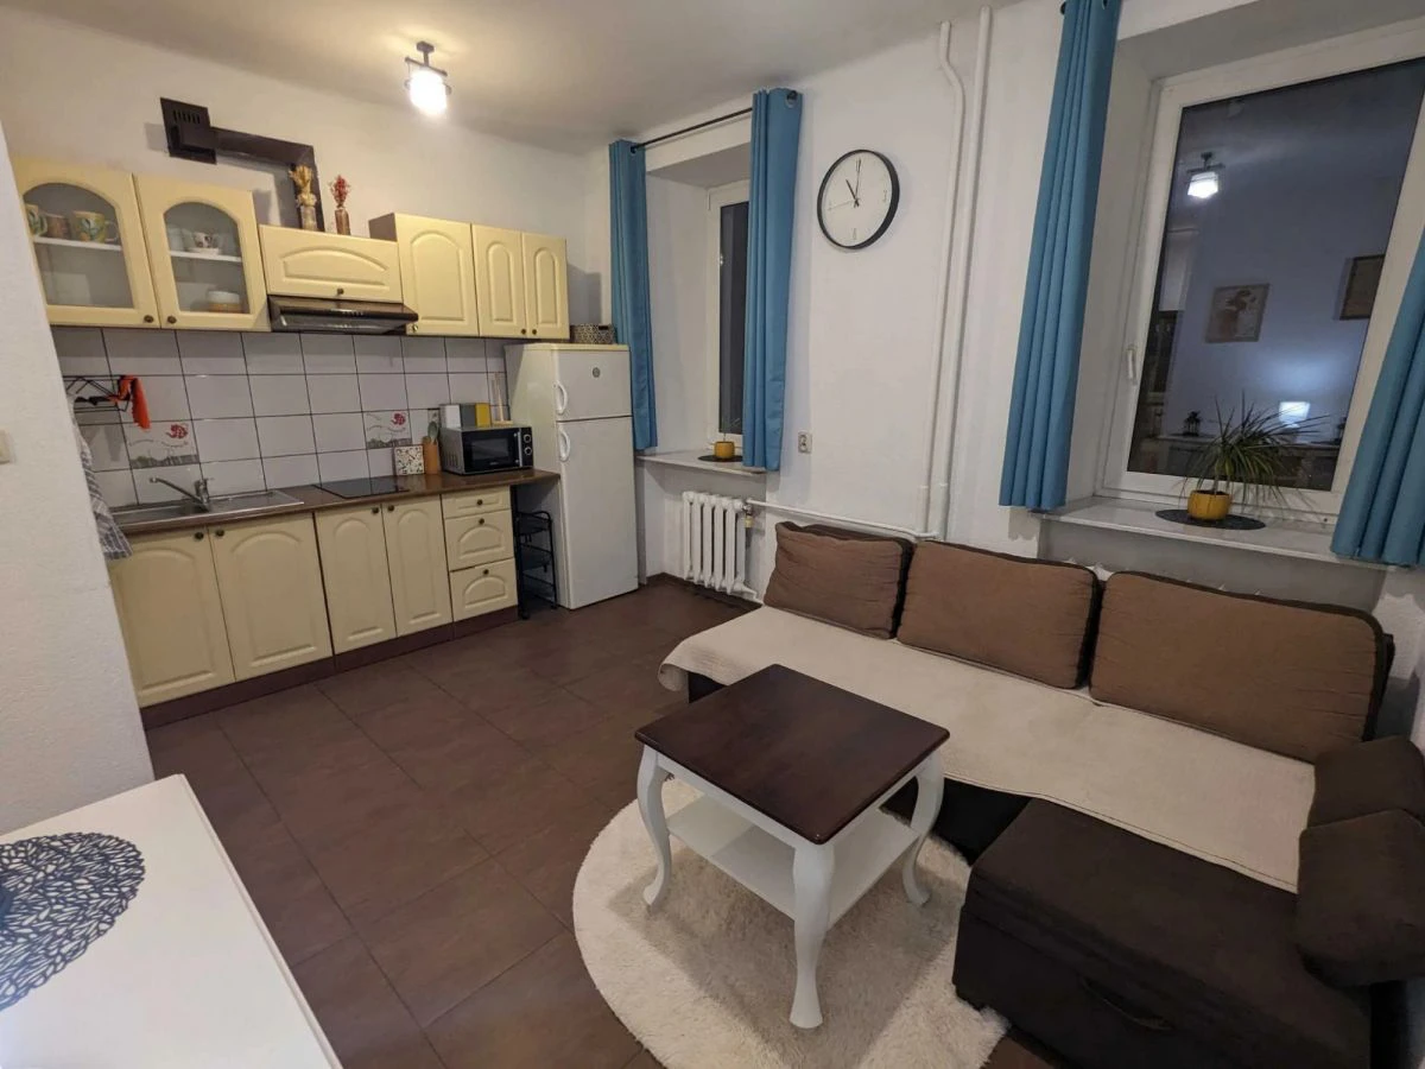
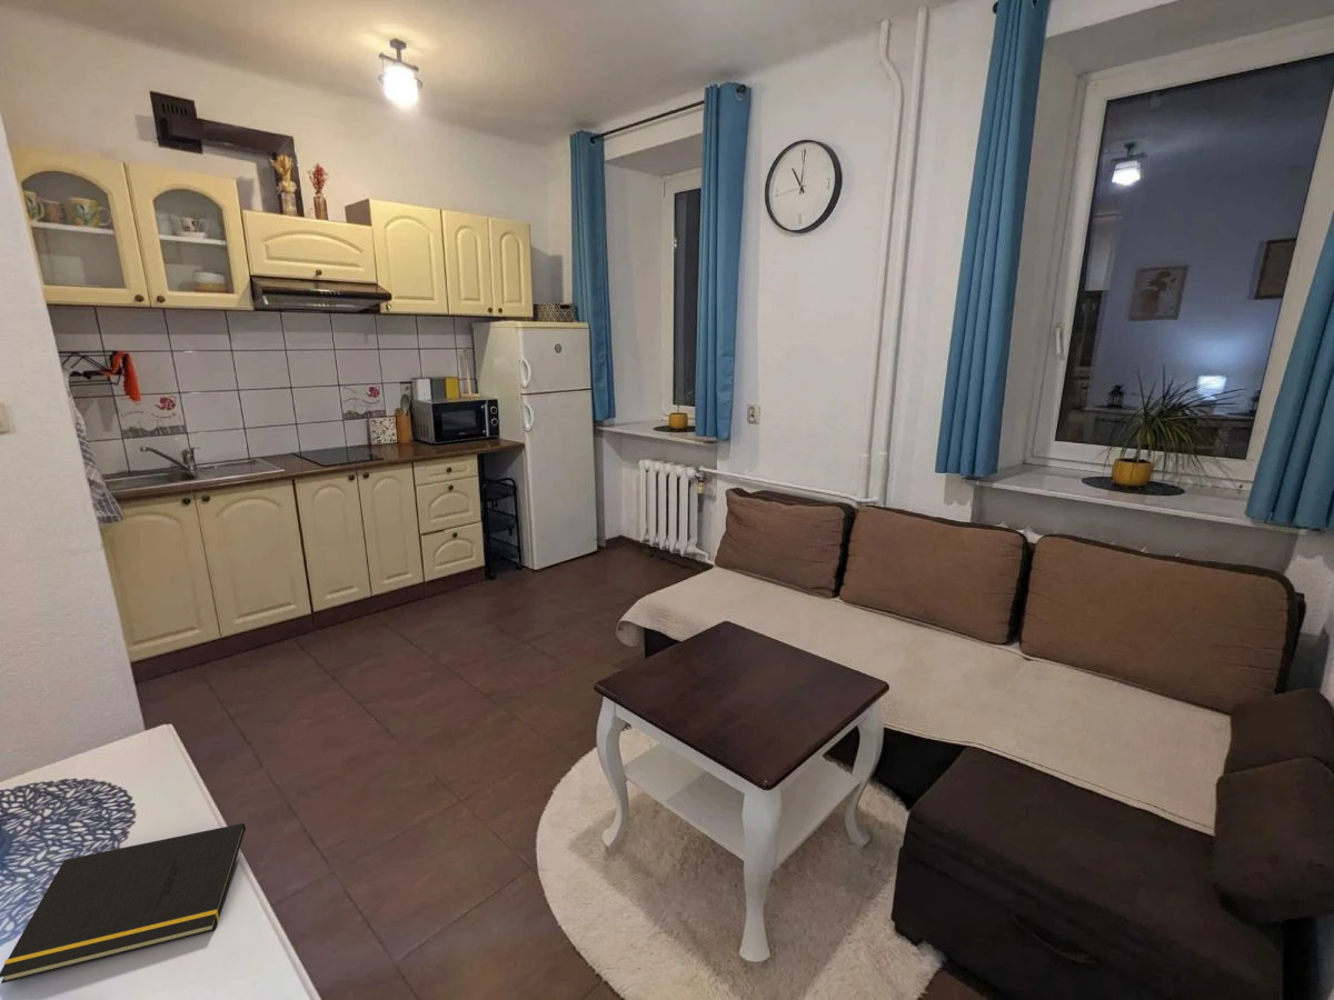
+ notepad [0,822,247,984]
